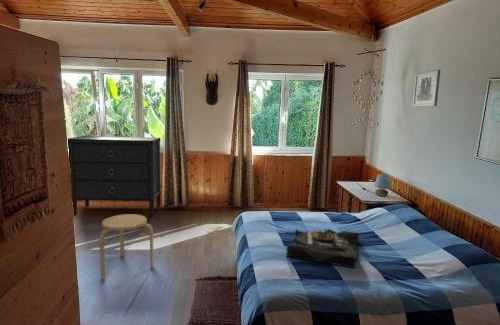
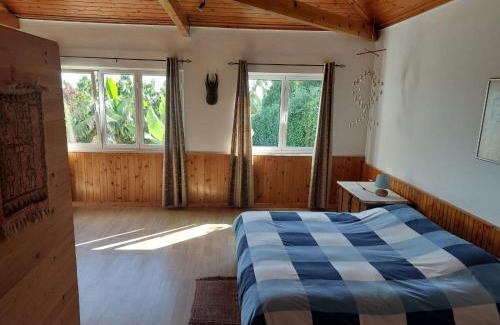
- stool [98,213,155,279]
- dresser [67,135,162,217]
- wall art [411,69,441,107]
- serving tray [285,228,360,269]
